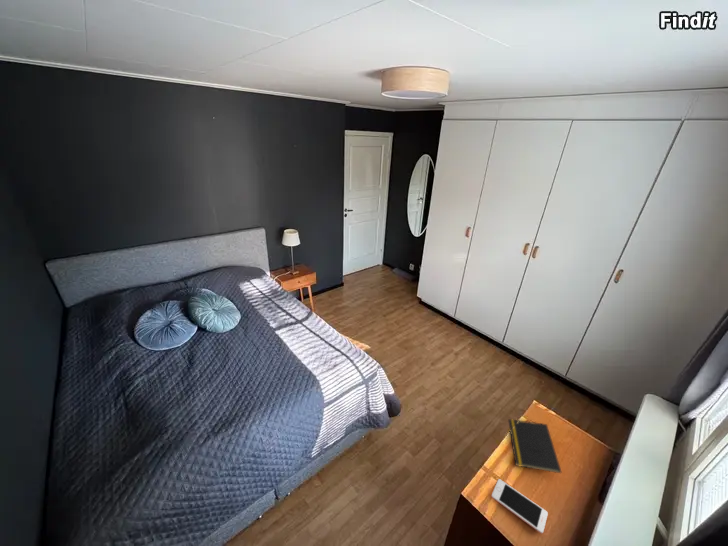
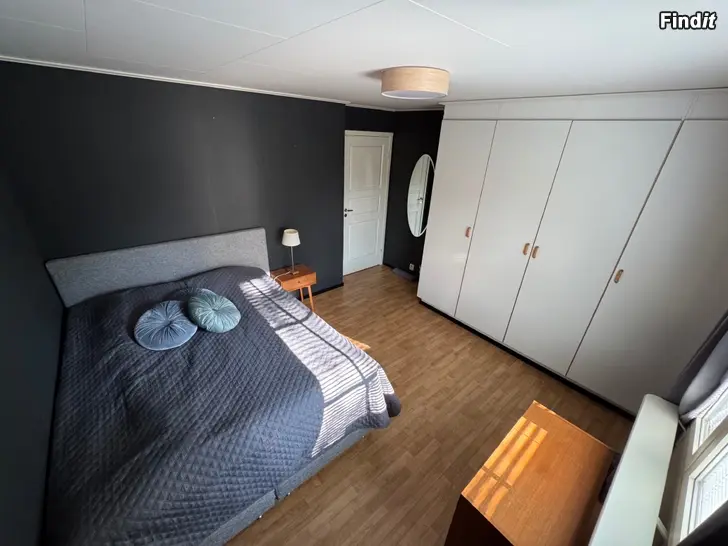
- notepad [507,418,562,474]
- cell phone [490,478,549,535]
